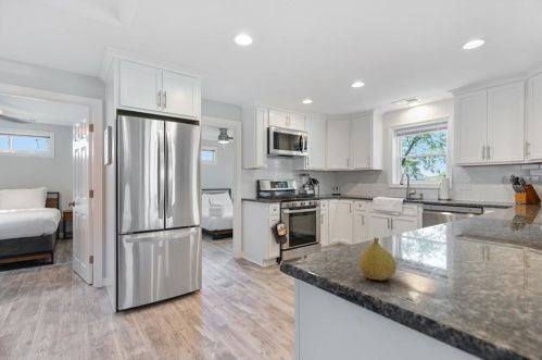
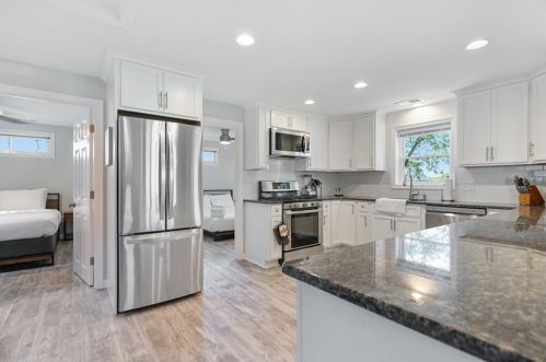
- fruit [358,236,398,282]
